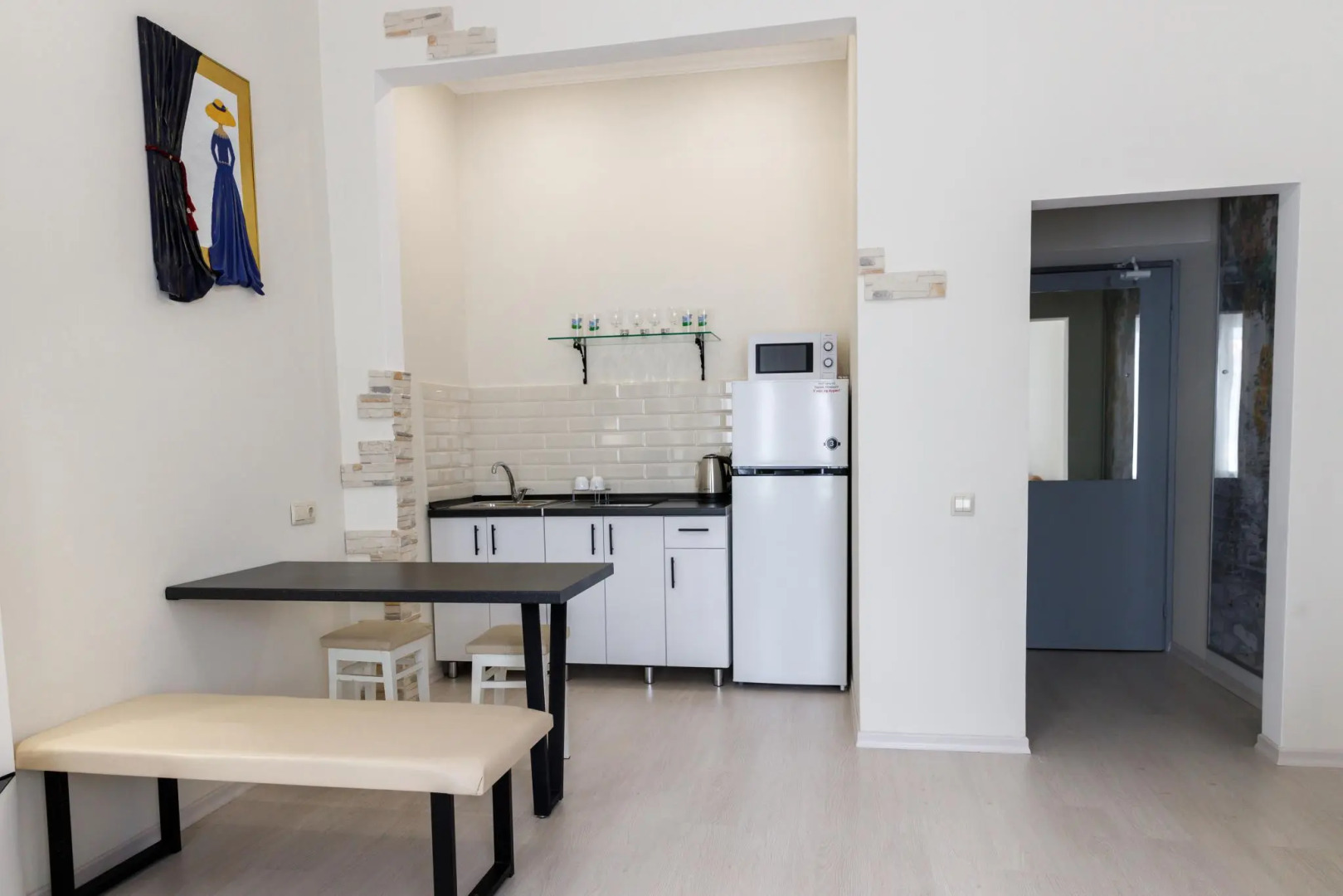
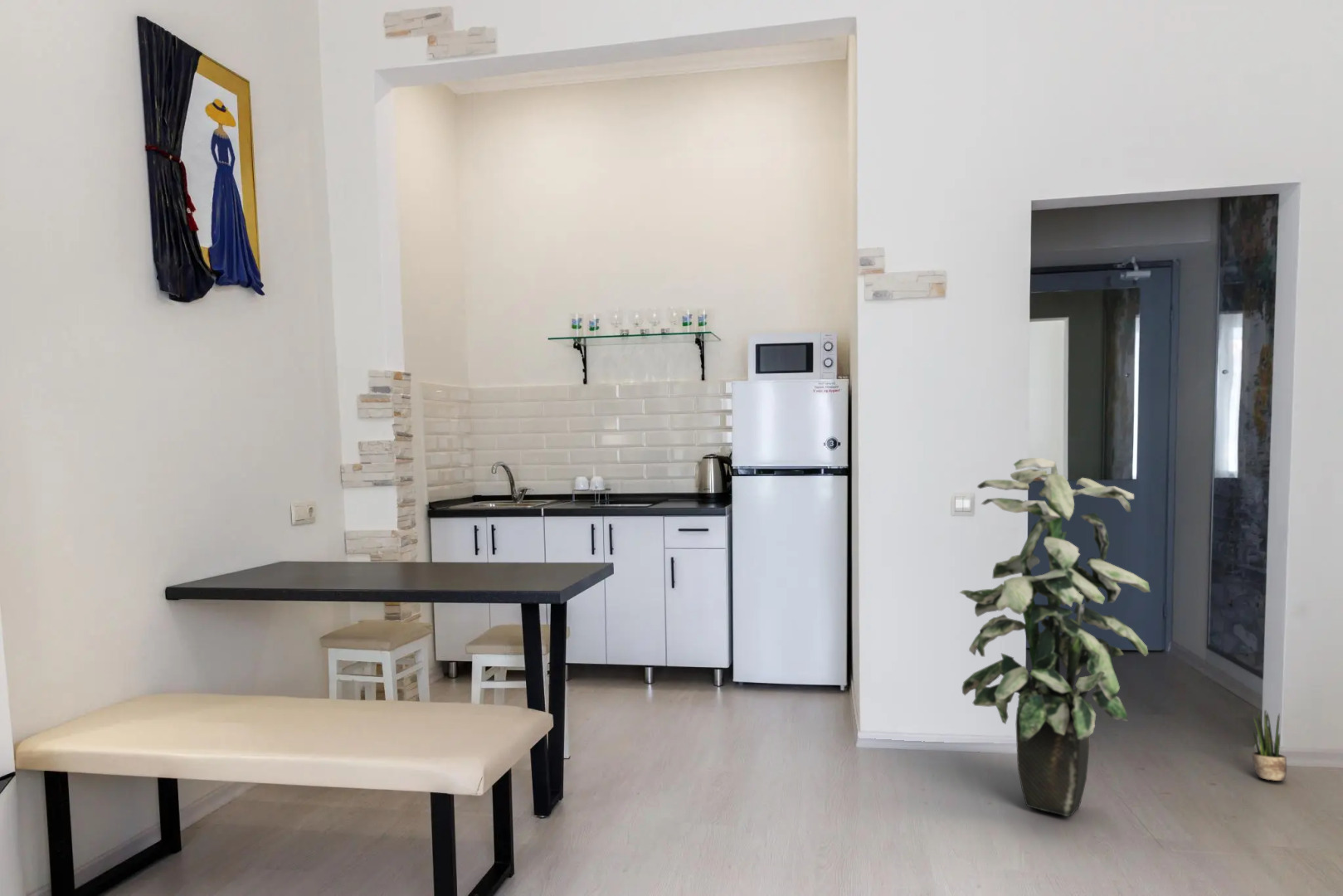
+ potted plant [1251,709,1287,782]
+ indoor plant [958,457,1151,817]
